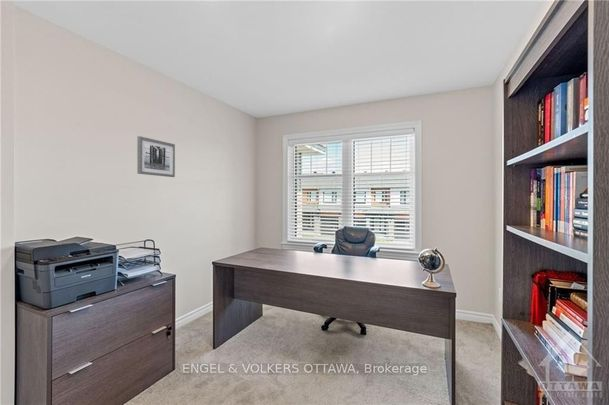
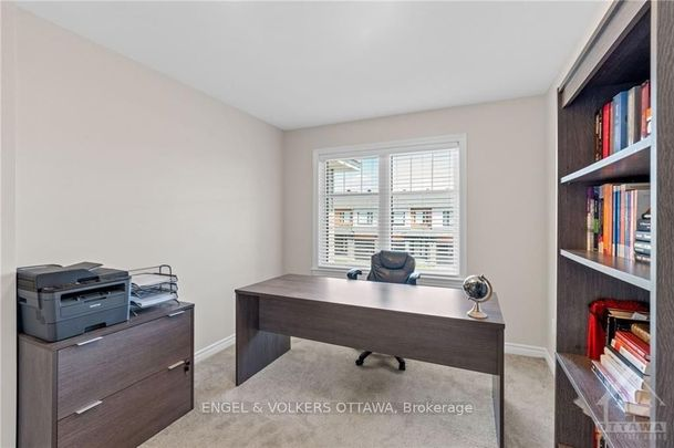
- wall art [136,135,176,178]
